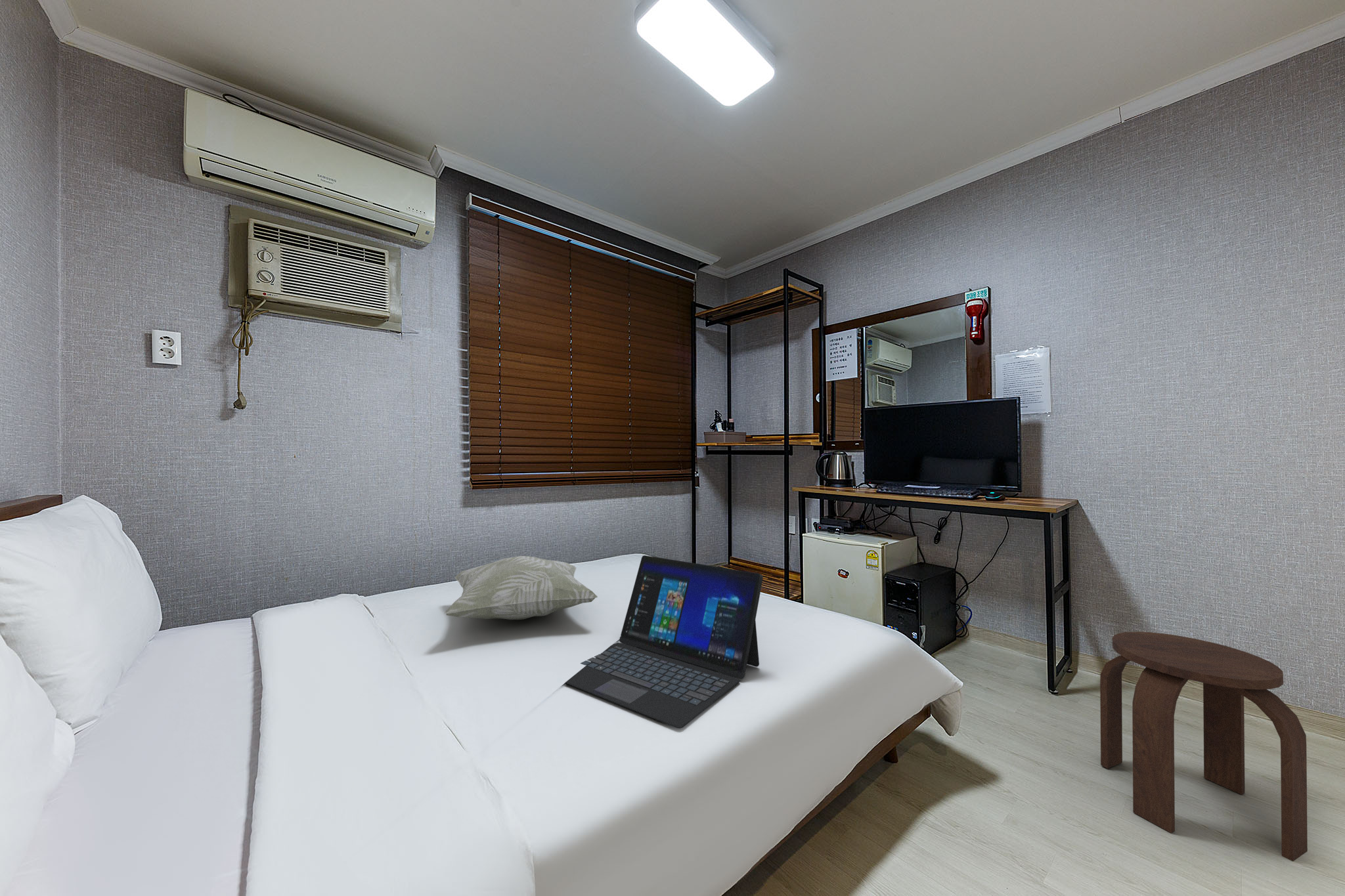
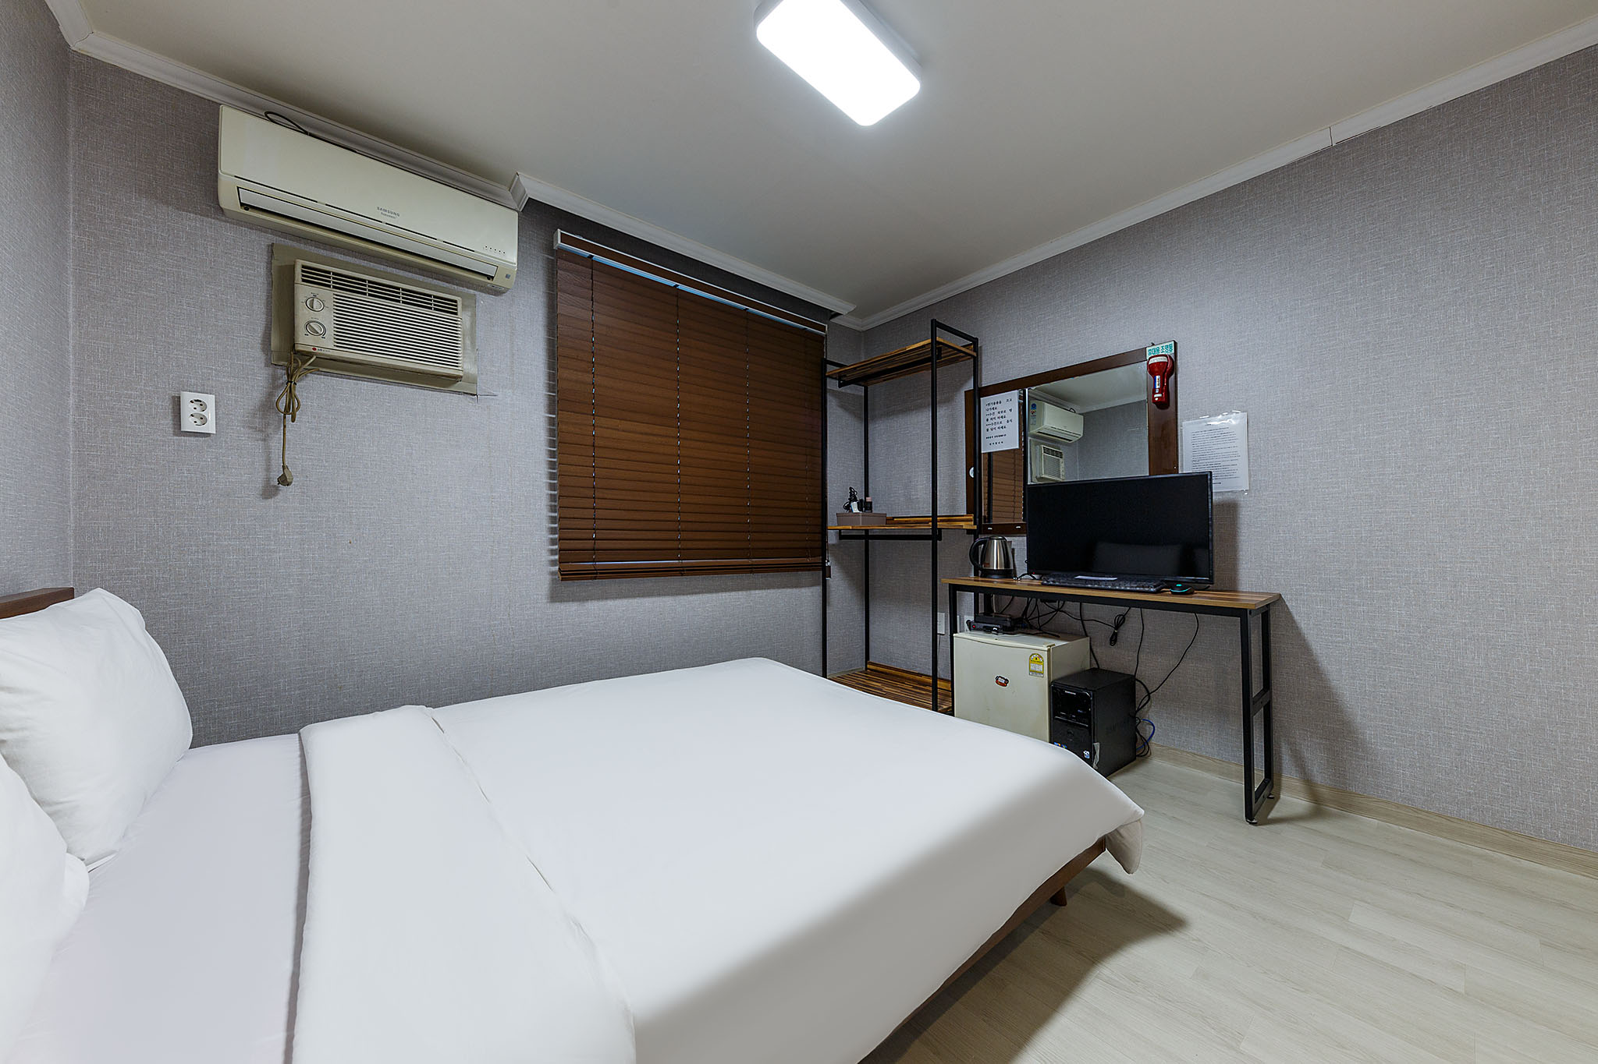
- laptop [564,555,764,729]
- decorative pillow [444,555,598,620]
- stool [1099,631,1308,862]
